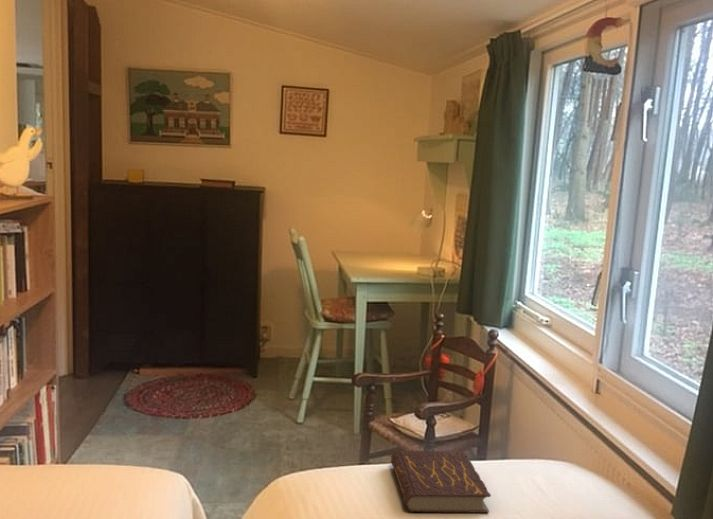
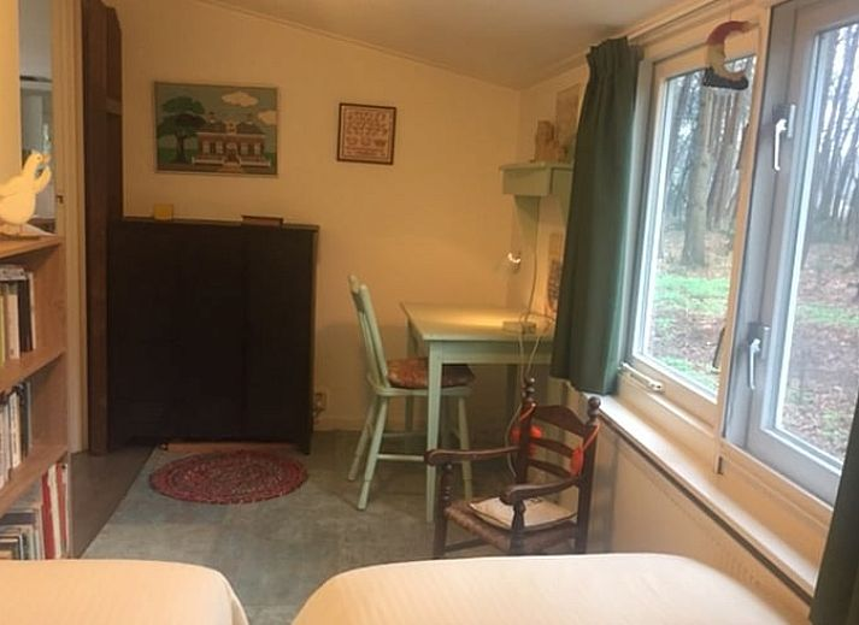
- book [390,450,492,514]
